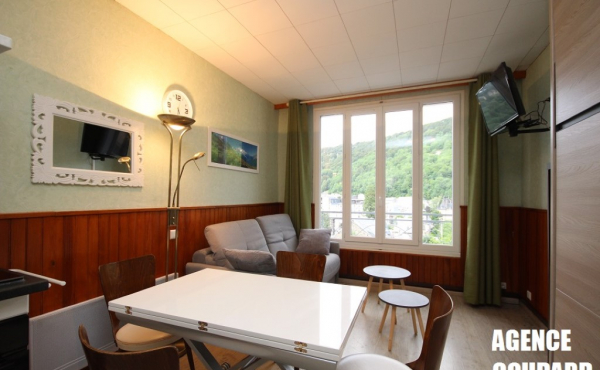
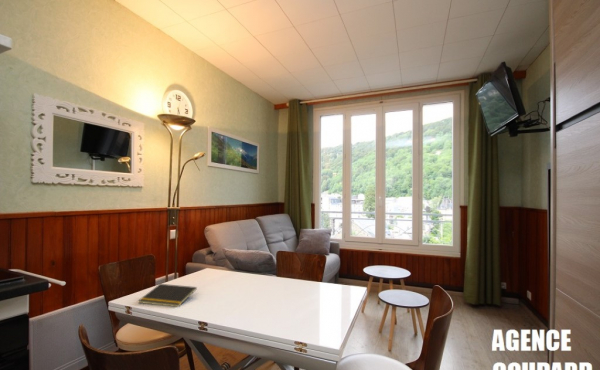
+ notepad [137,283,198,308]
